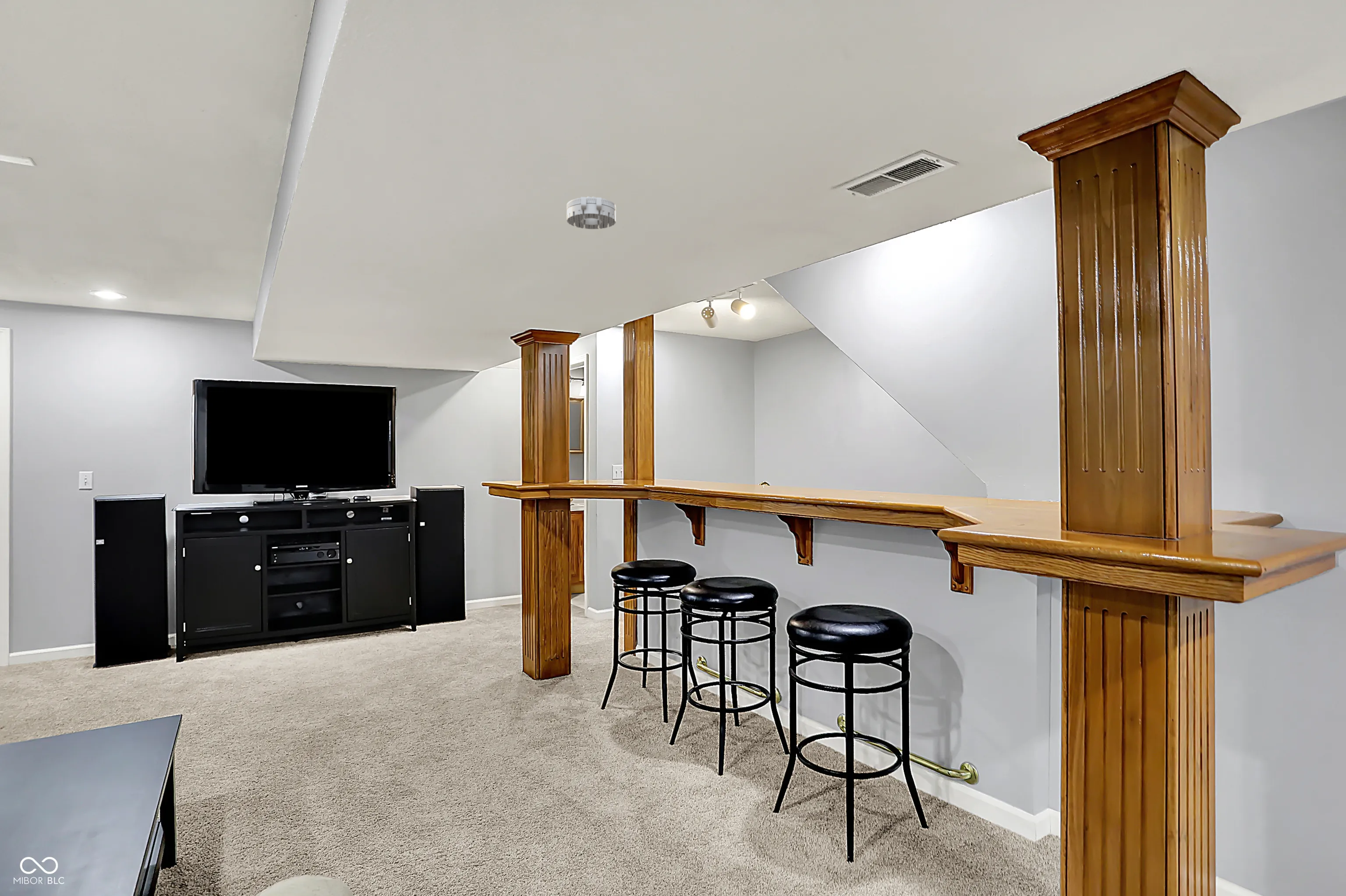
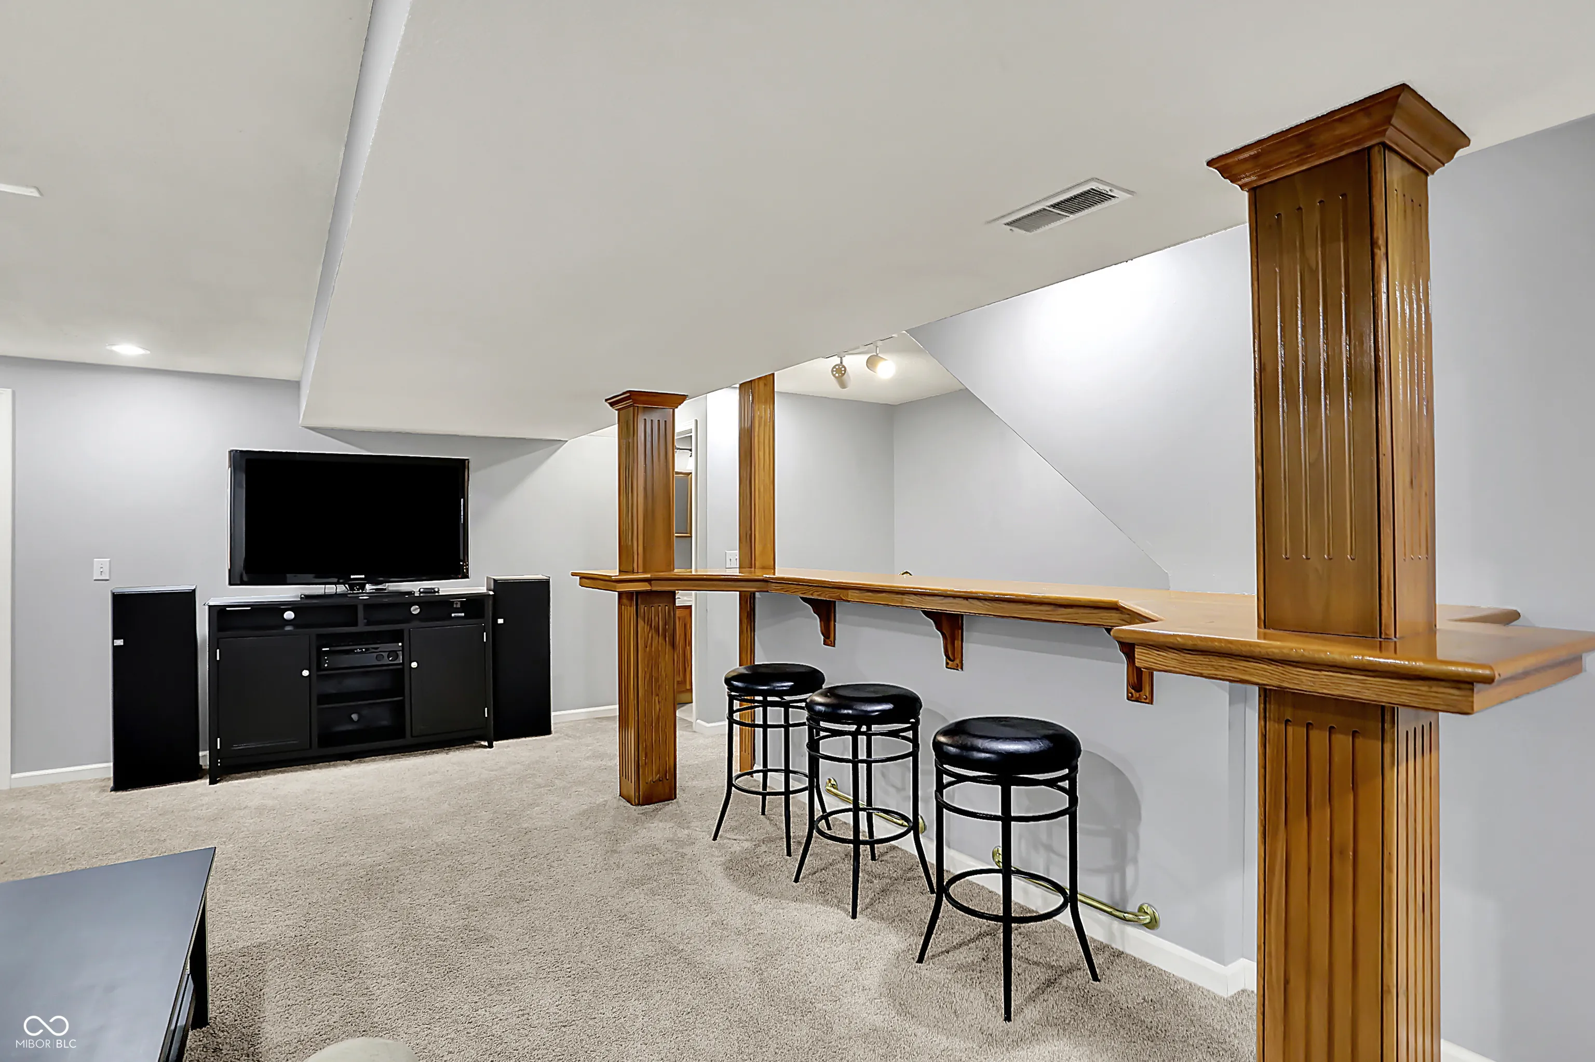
- smoke detector [566,196,616,229]
